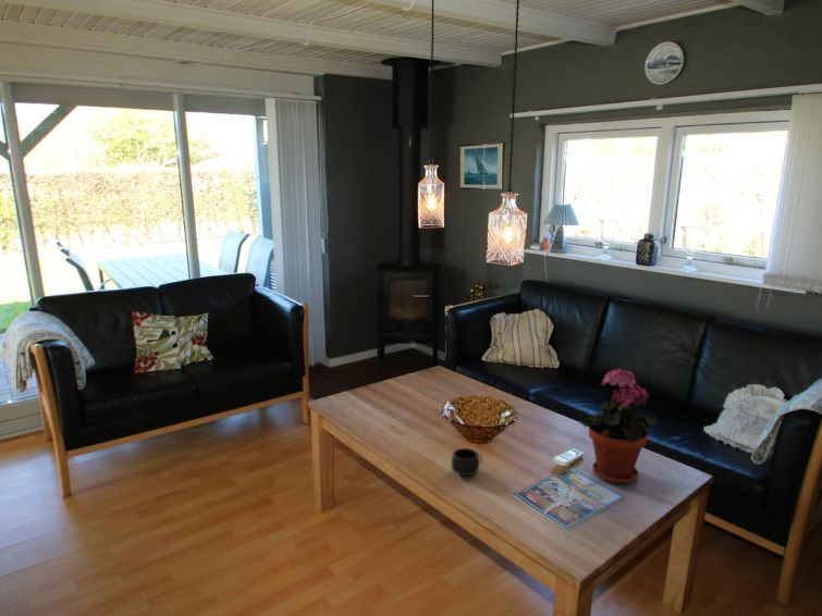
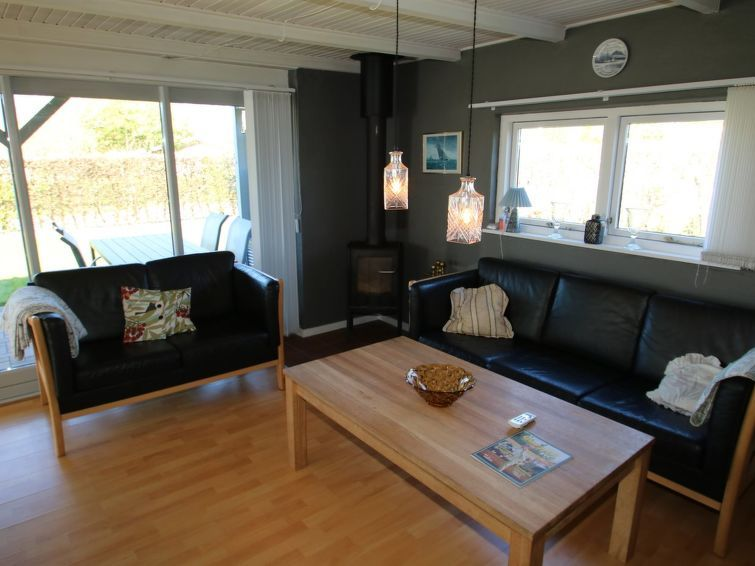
- mug [451,447,483,477]
- potted plant [579,367,660,485]
